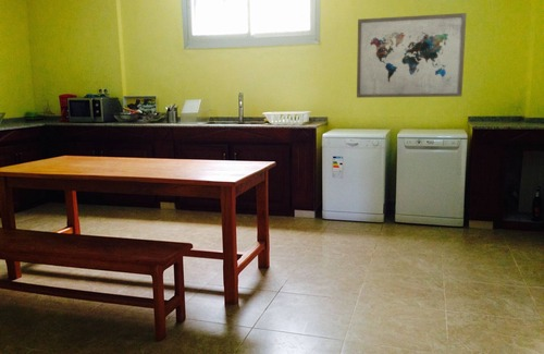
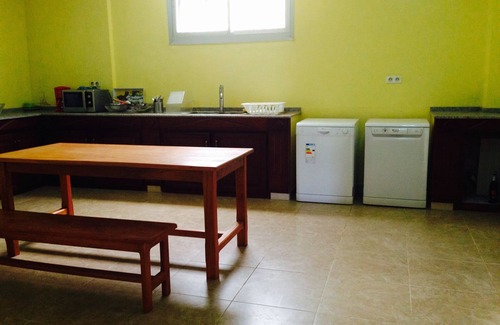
- wall art [356,12,468,99]
